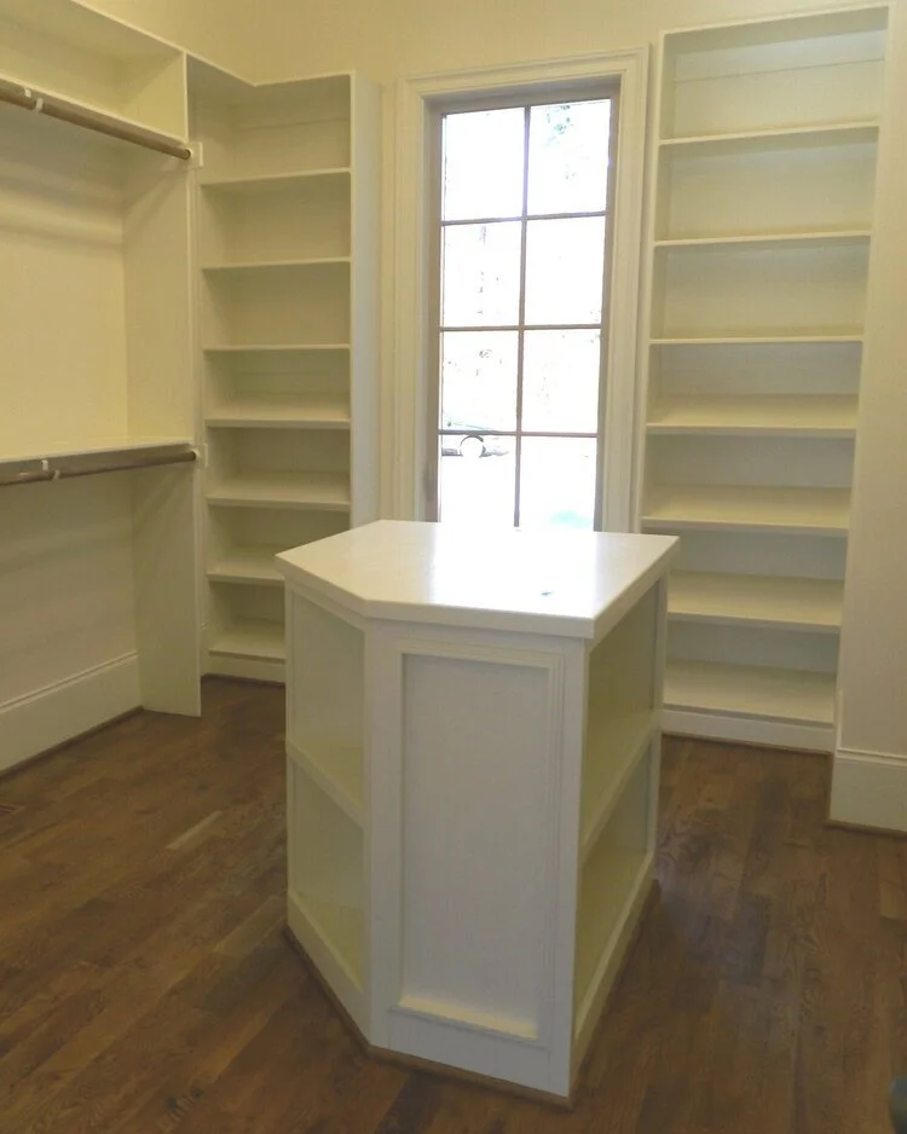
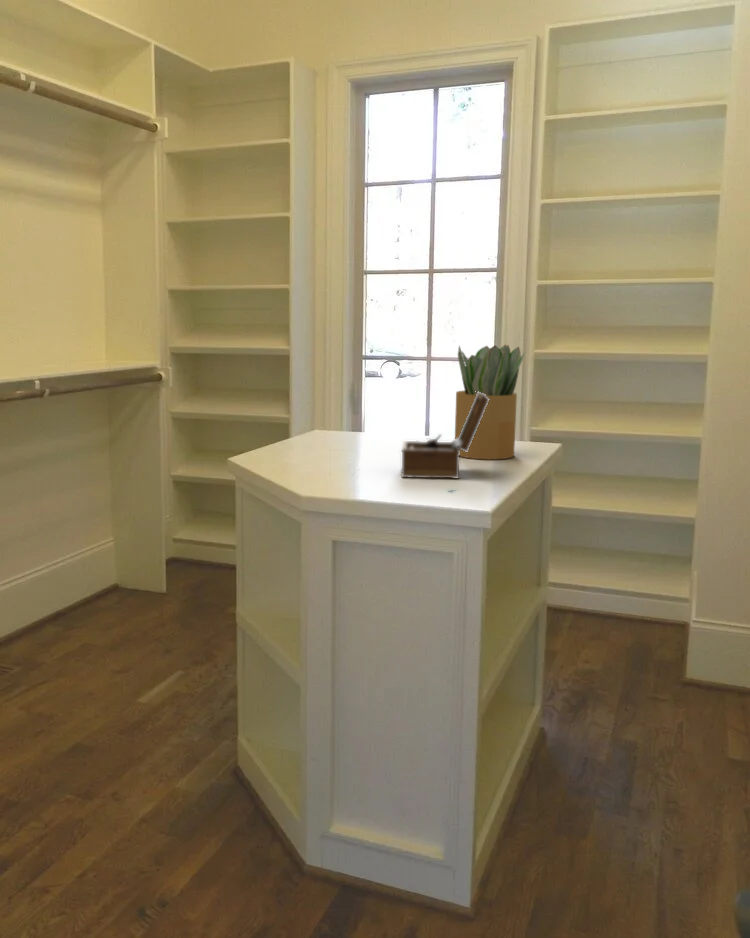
+ potted plant [454,344,527,460]
+ wooden box [400,391,490,480]
